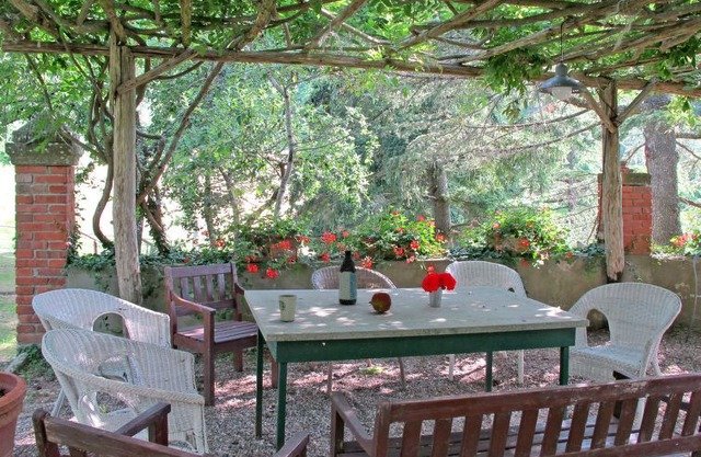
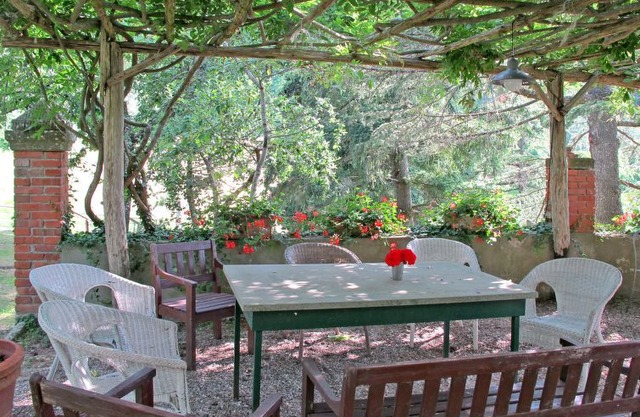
- fruit [367,292,392,313]
- water bottle [337,249,358,306]
- dixie cup [277,294,298,322]
